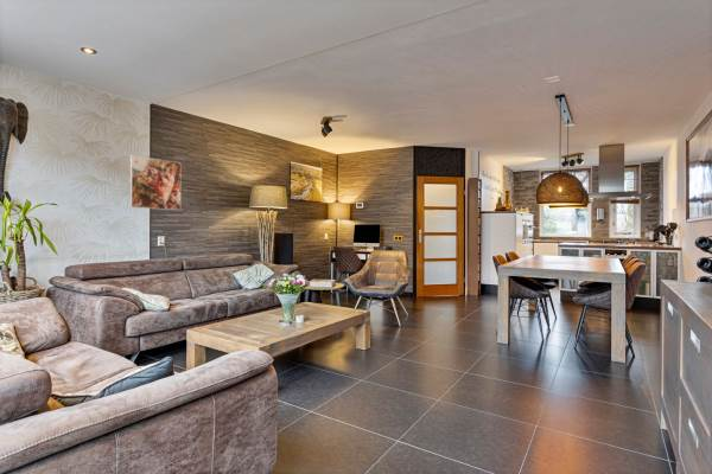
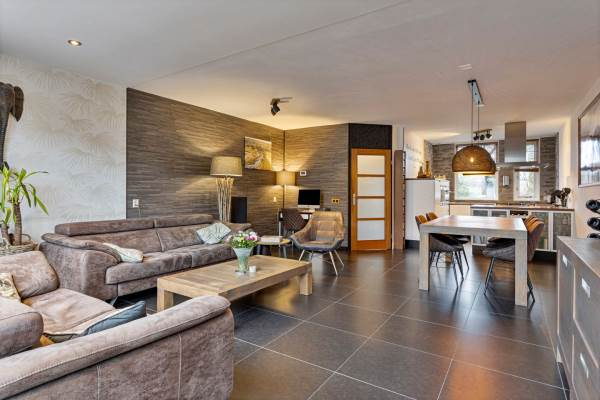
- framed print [129,154,182,211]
